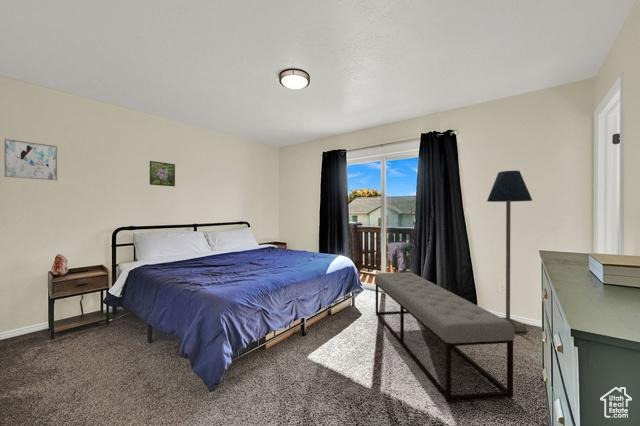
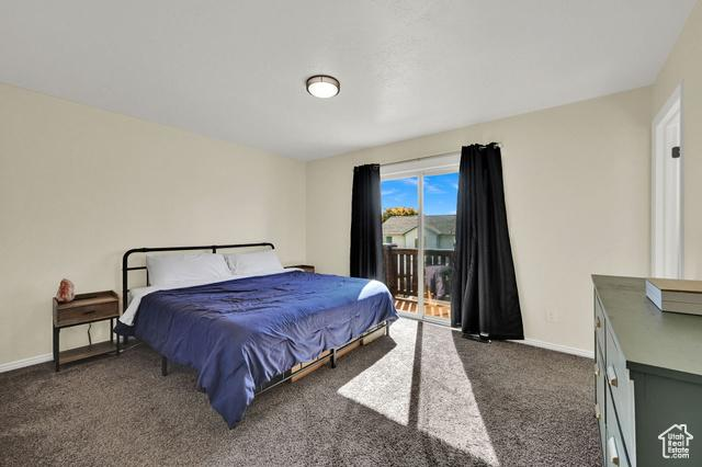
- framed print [149,160,176,187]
- floor lamp [486,170,534,334]
- wall art [3,138,58,181]
- bench [374,271,516,403]
